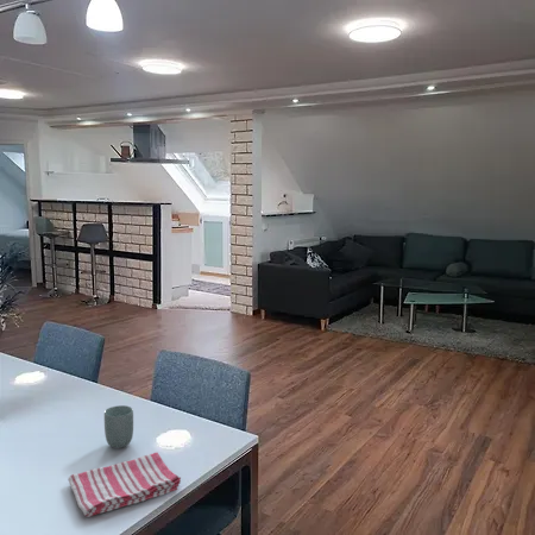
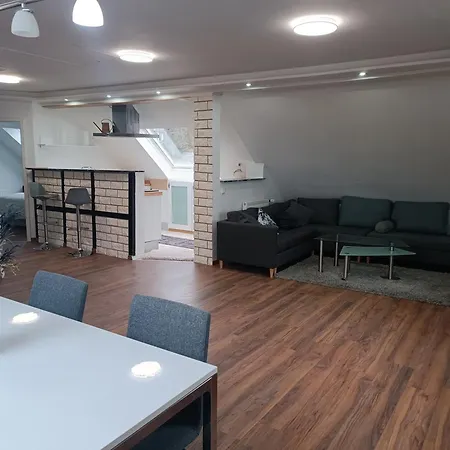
- cup [103,404,134,449]
- dish towel [67,452,182,518]
